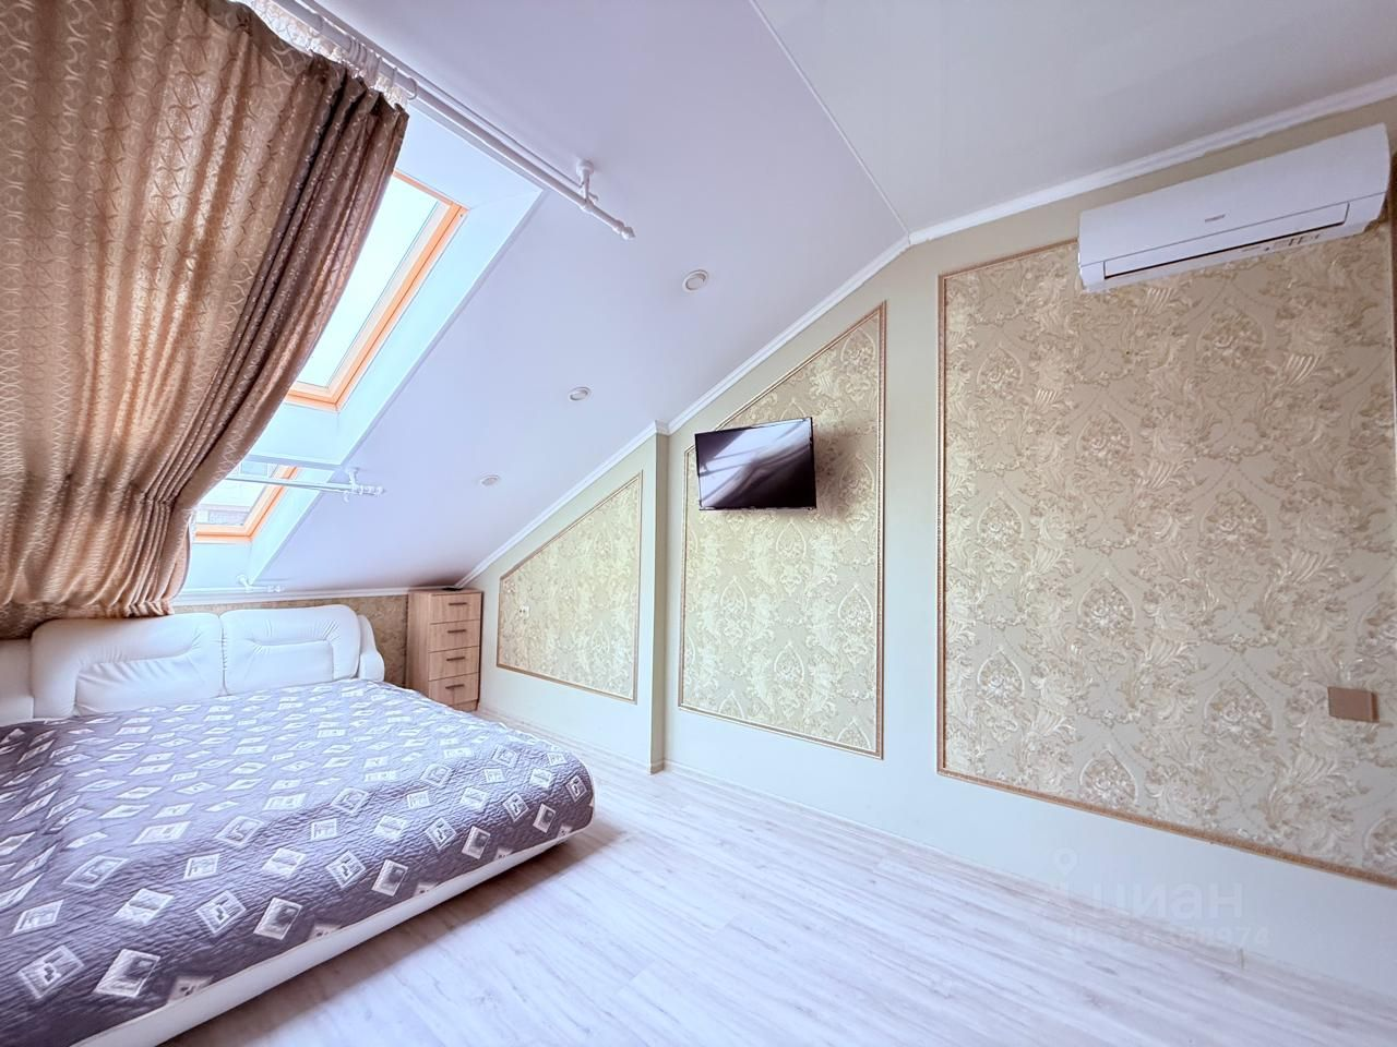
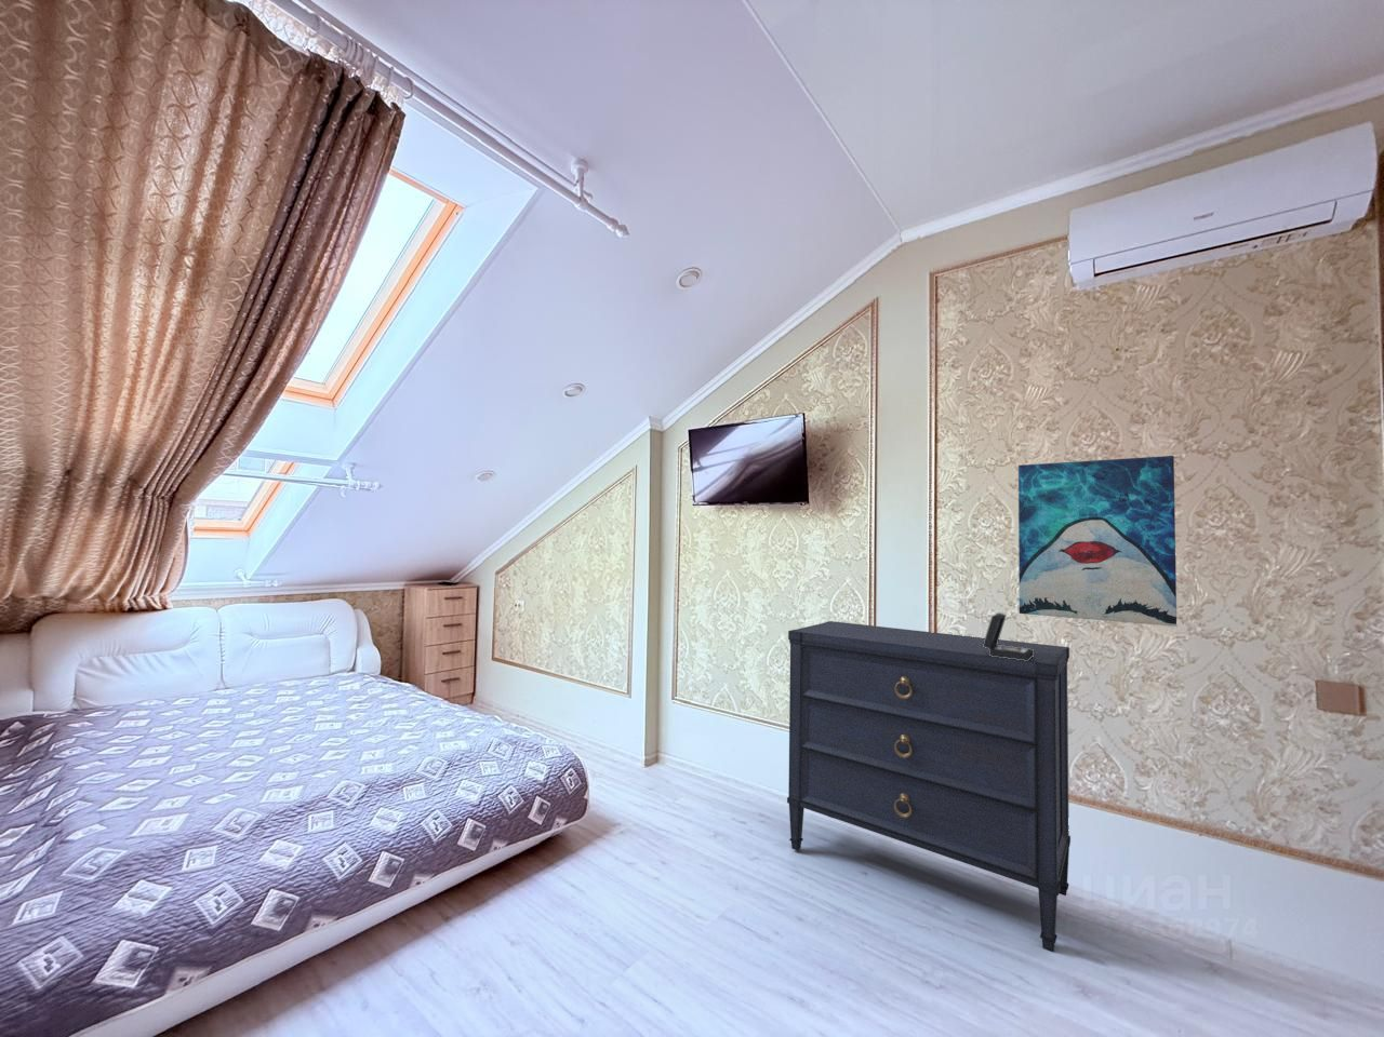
+ jewelry box [983,611,1034,661]
+ dresser [786,620,1071,953]
+ wall art [1018,454,1177,627]
